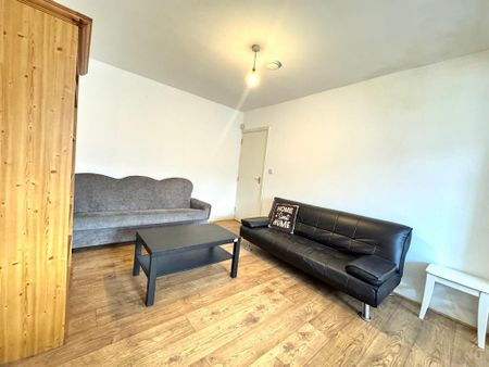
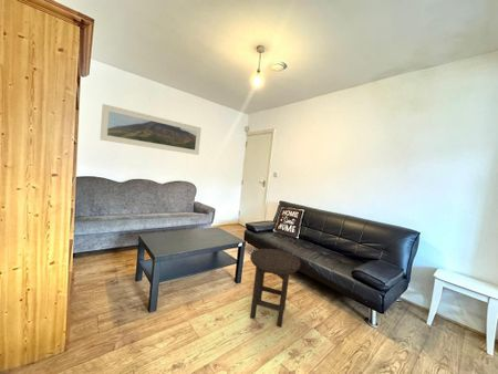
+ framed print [100,103,203,156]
+ stool [249,248,301,329]
